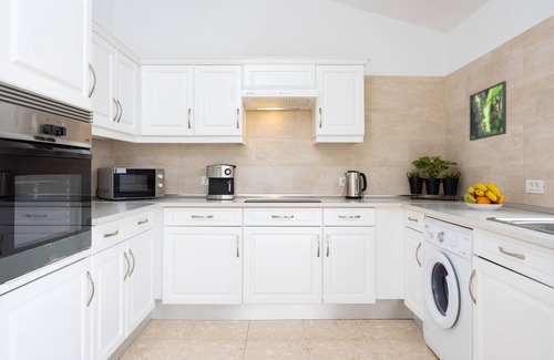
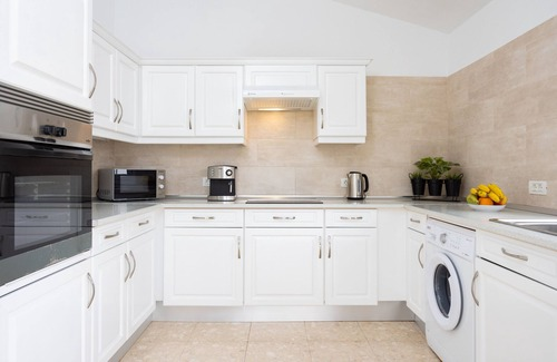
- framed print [469,80,507,142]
